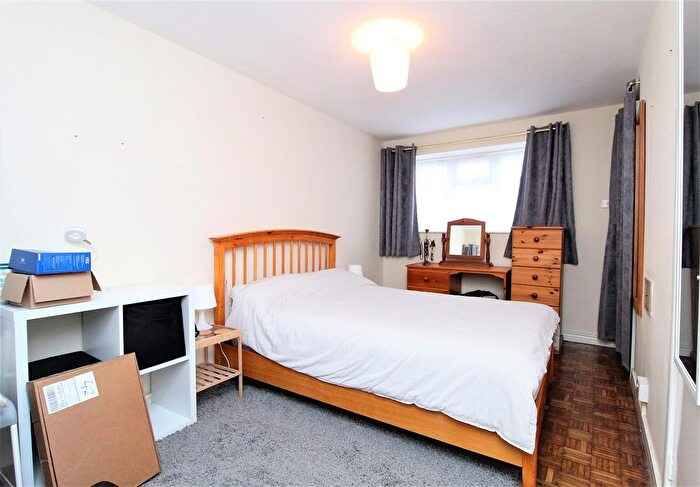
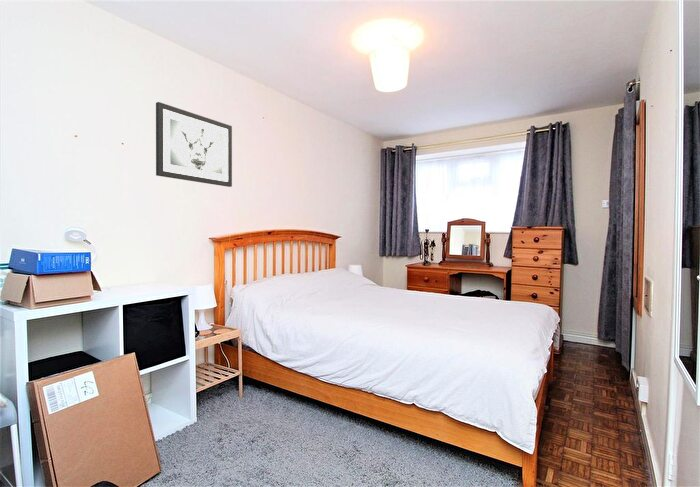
+ wall art [155,101,233,188]
